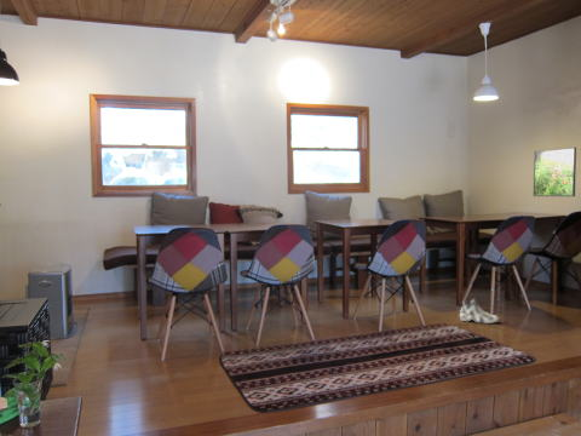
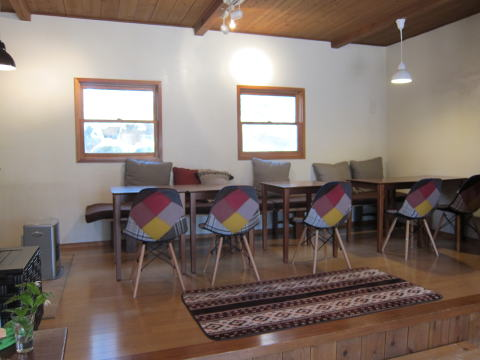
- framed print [533,147,577,197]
- sneaker [459,297,500,325]
